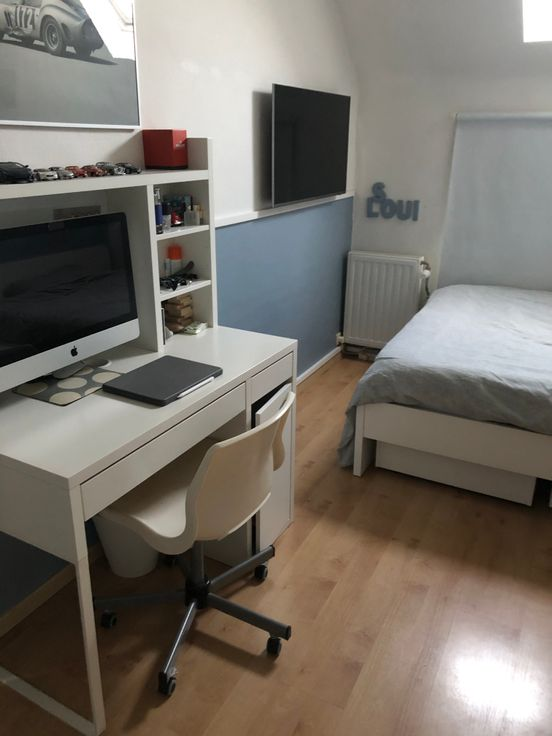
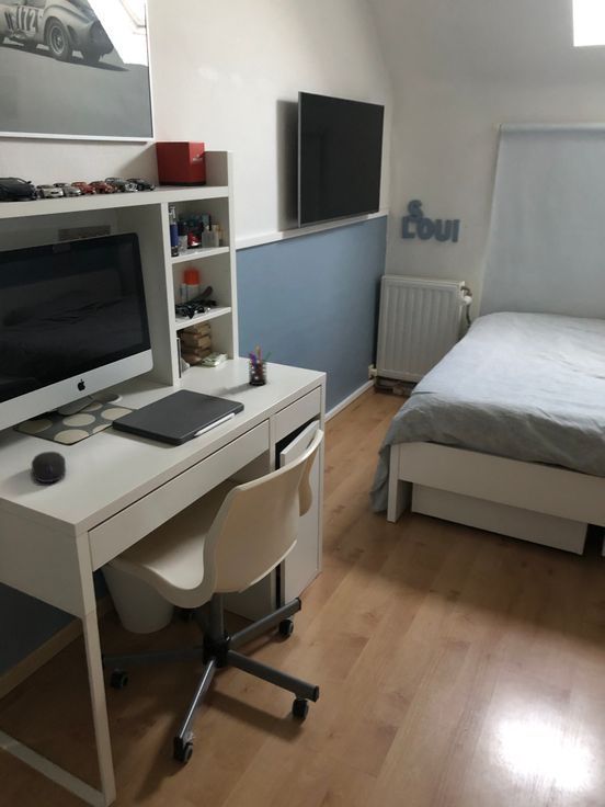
+ computer mouse [31,451,67,484]
+ pen holder [247,345,273,386]
